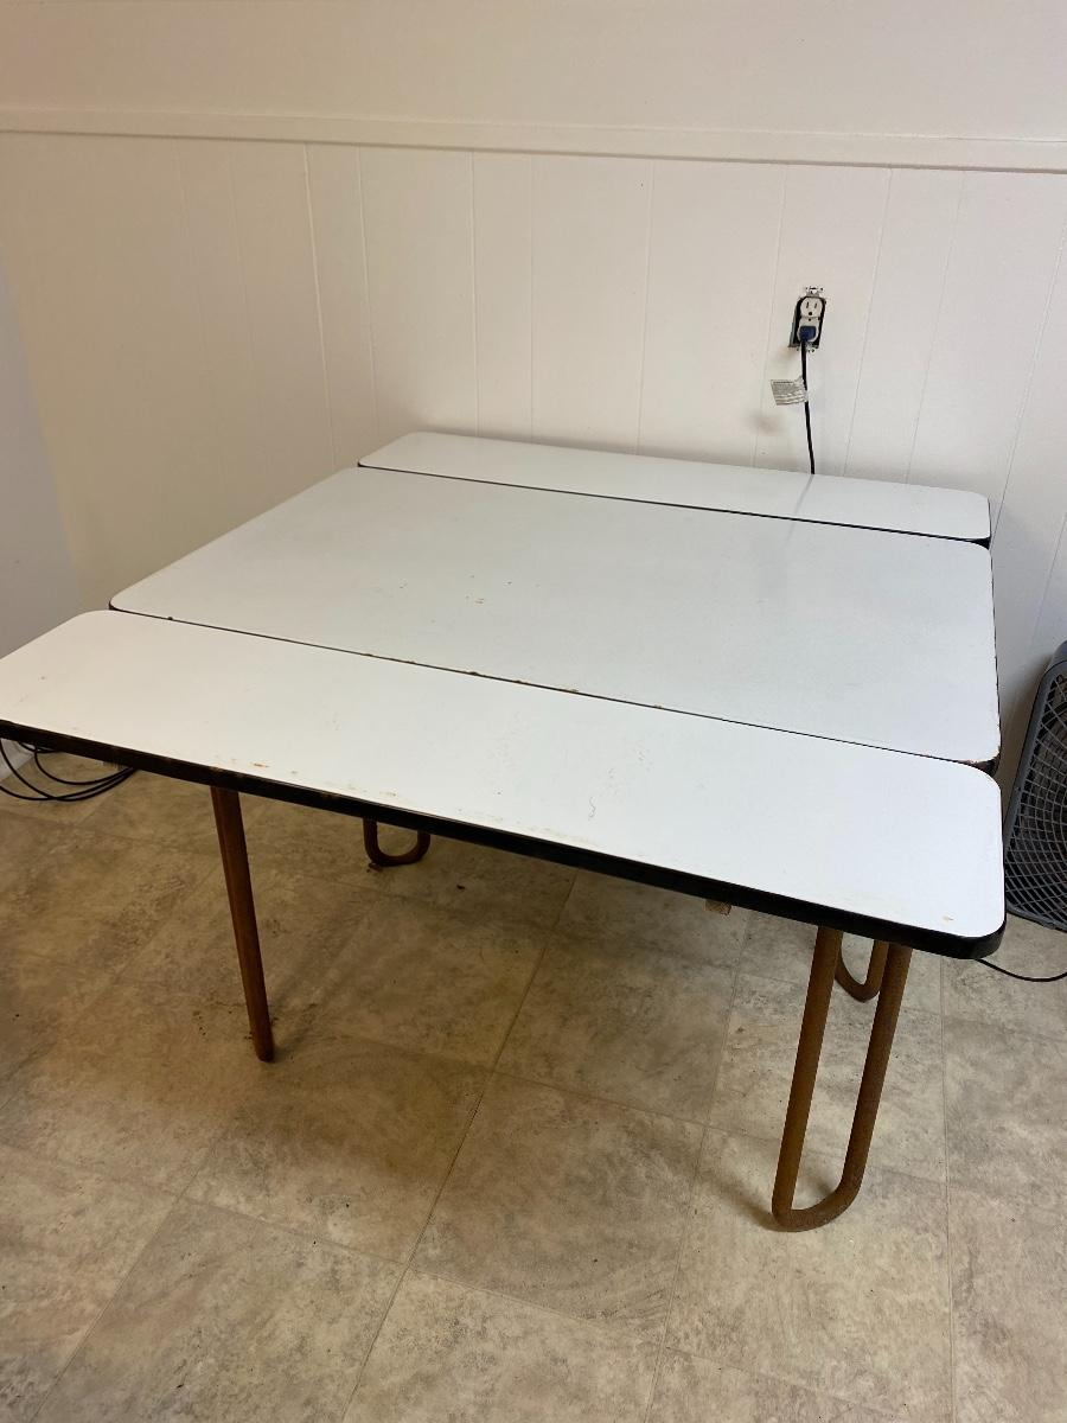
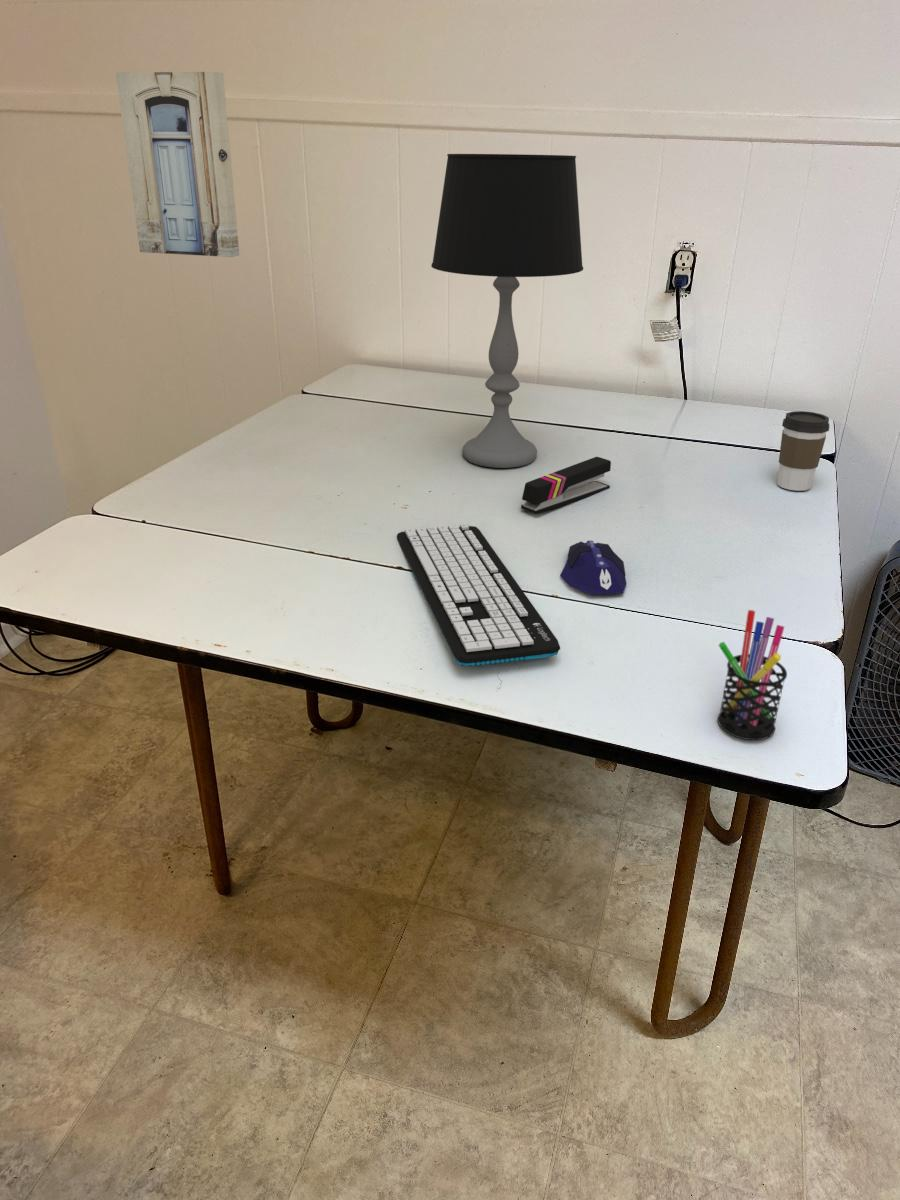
+ pen holder [717,609,788,741]
+ wall art [115,71,240,258]
+ keyboard [396,523,561,667]
+ stapler [520,456,612,515]
+ computer mouse [559,540,628,595]
+ table lamp [430,153,584,469]
+ coffee cup [776,410,830,492]
